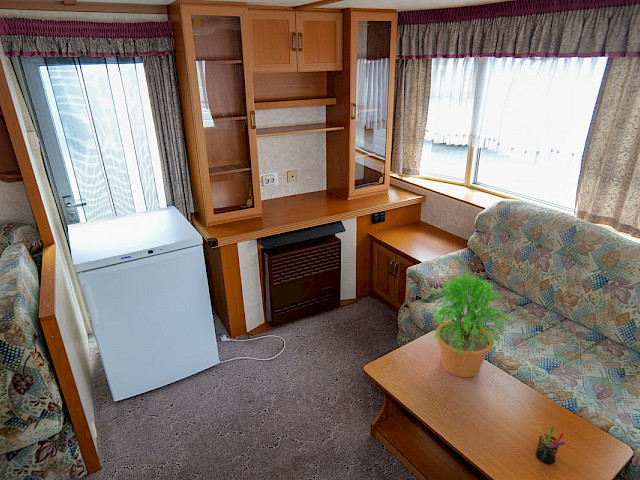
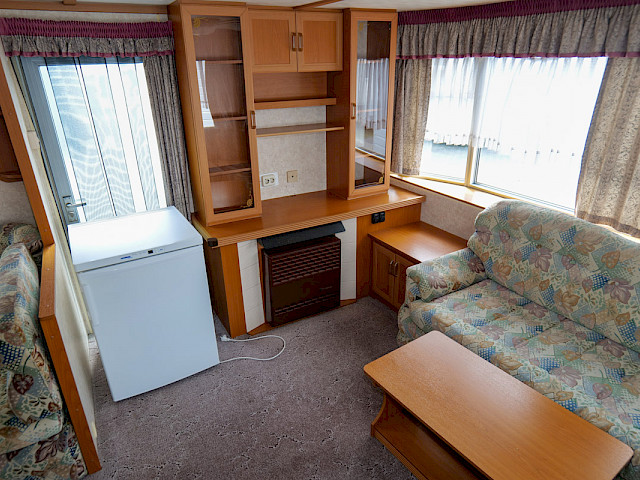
- potted plant [427,272,515,378]
- pen holder [535,425,566,465]
